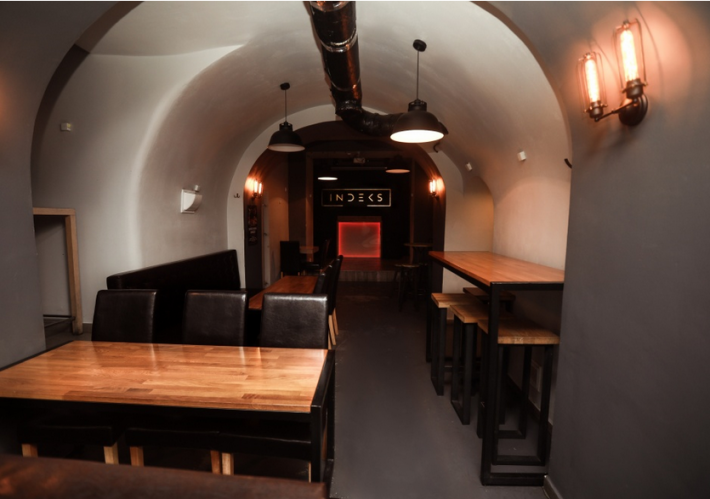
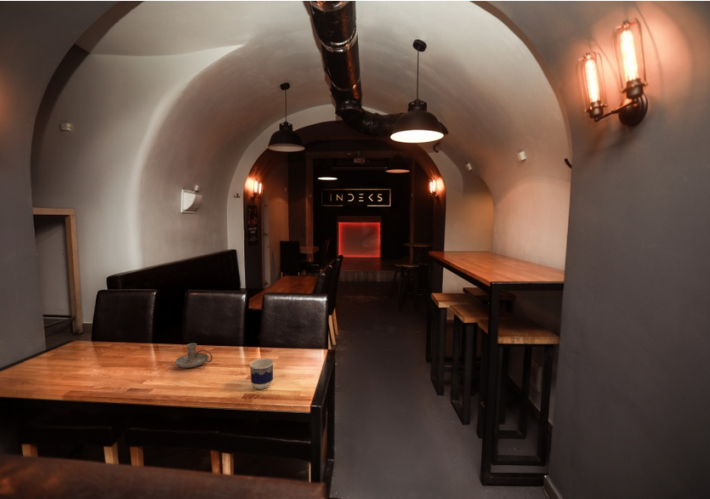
+ candle holder [174,342,214,369]
+ cup [249,357,275,390]
